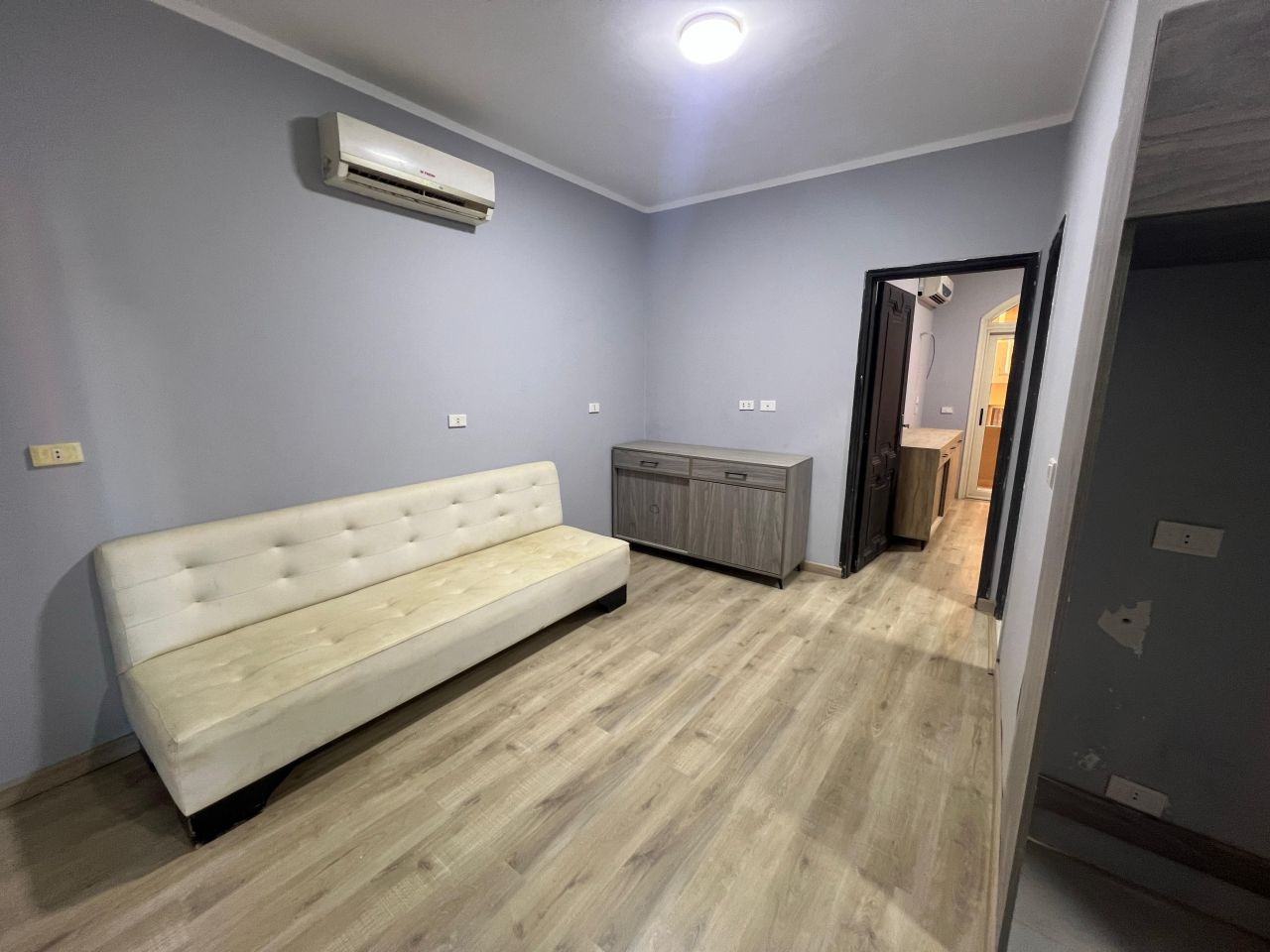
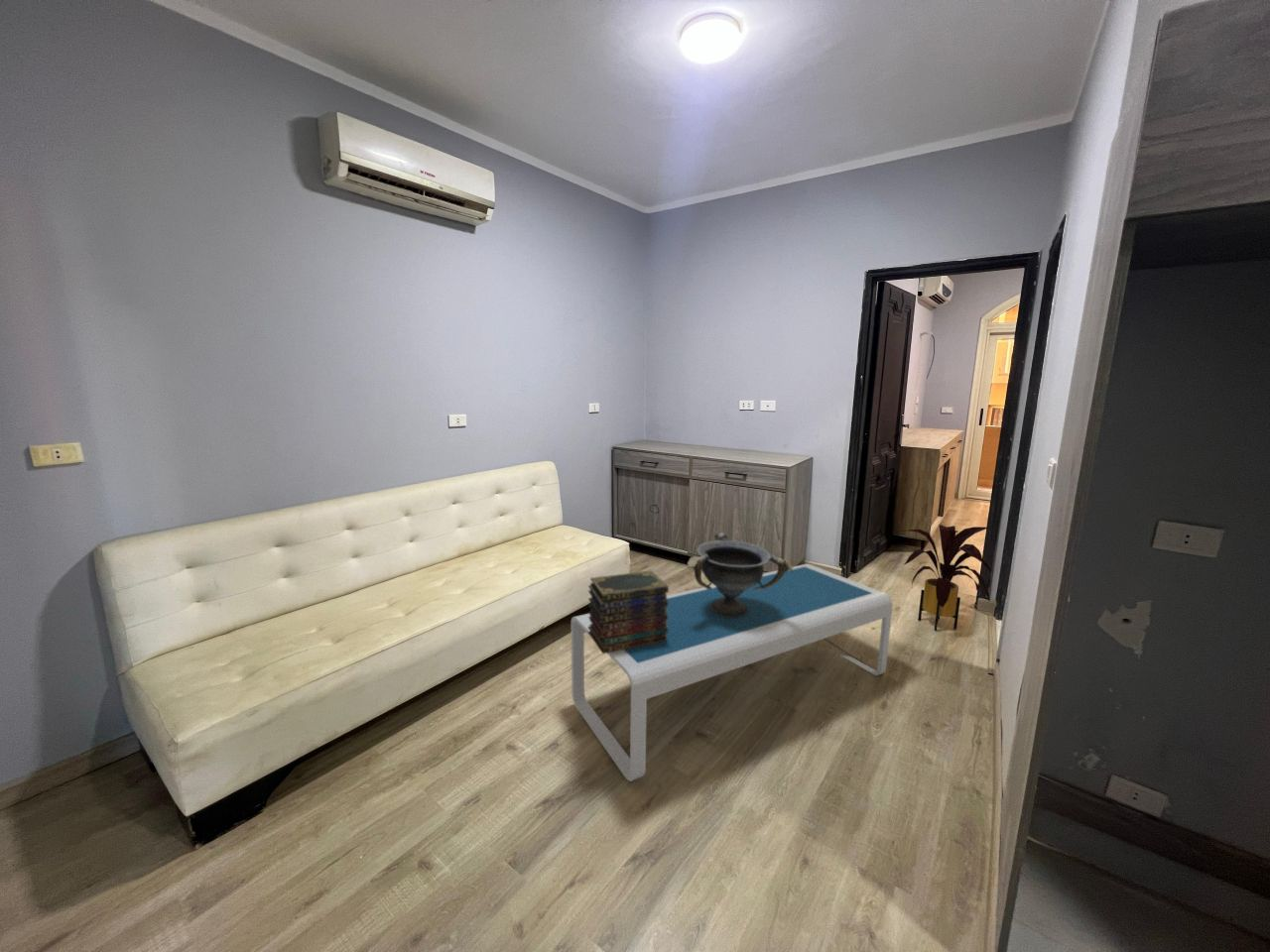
+ house plant [899,524,993,632]
+ book stack [587,570,670,654]
+ decorative bowl [687,530,794,618]
+ coffee table [571,563,894,782]
